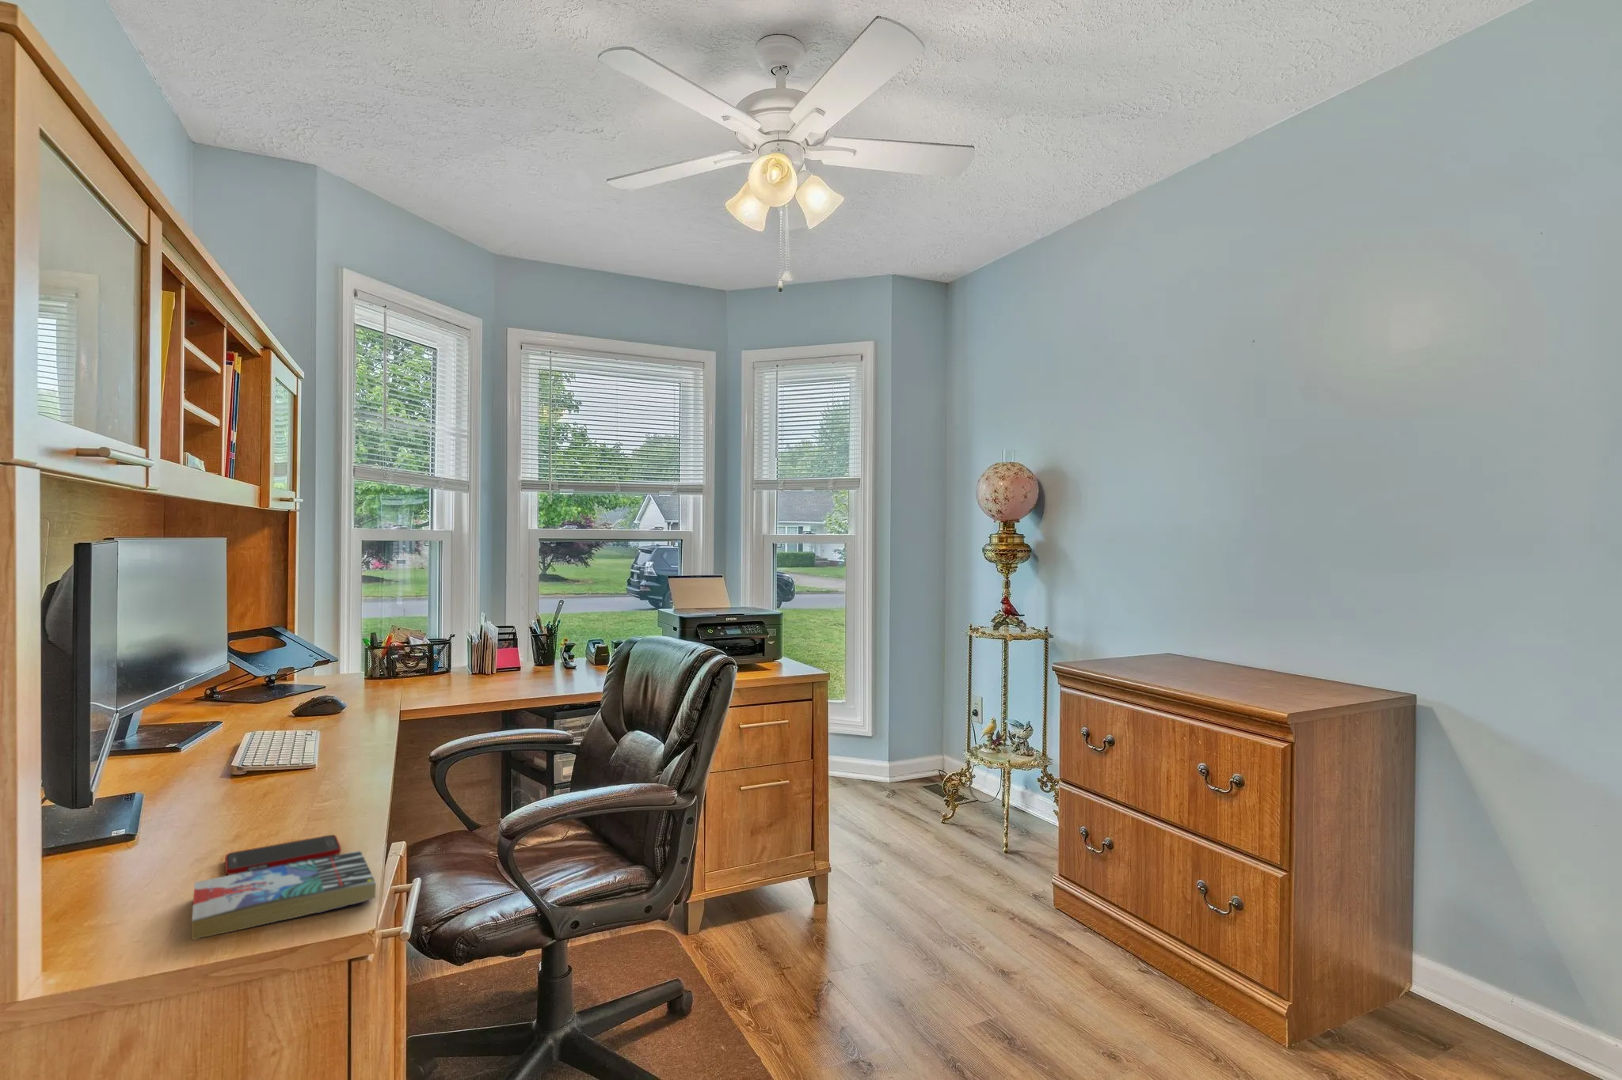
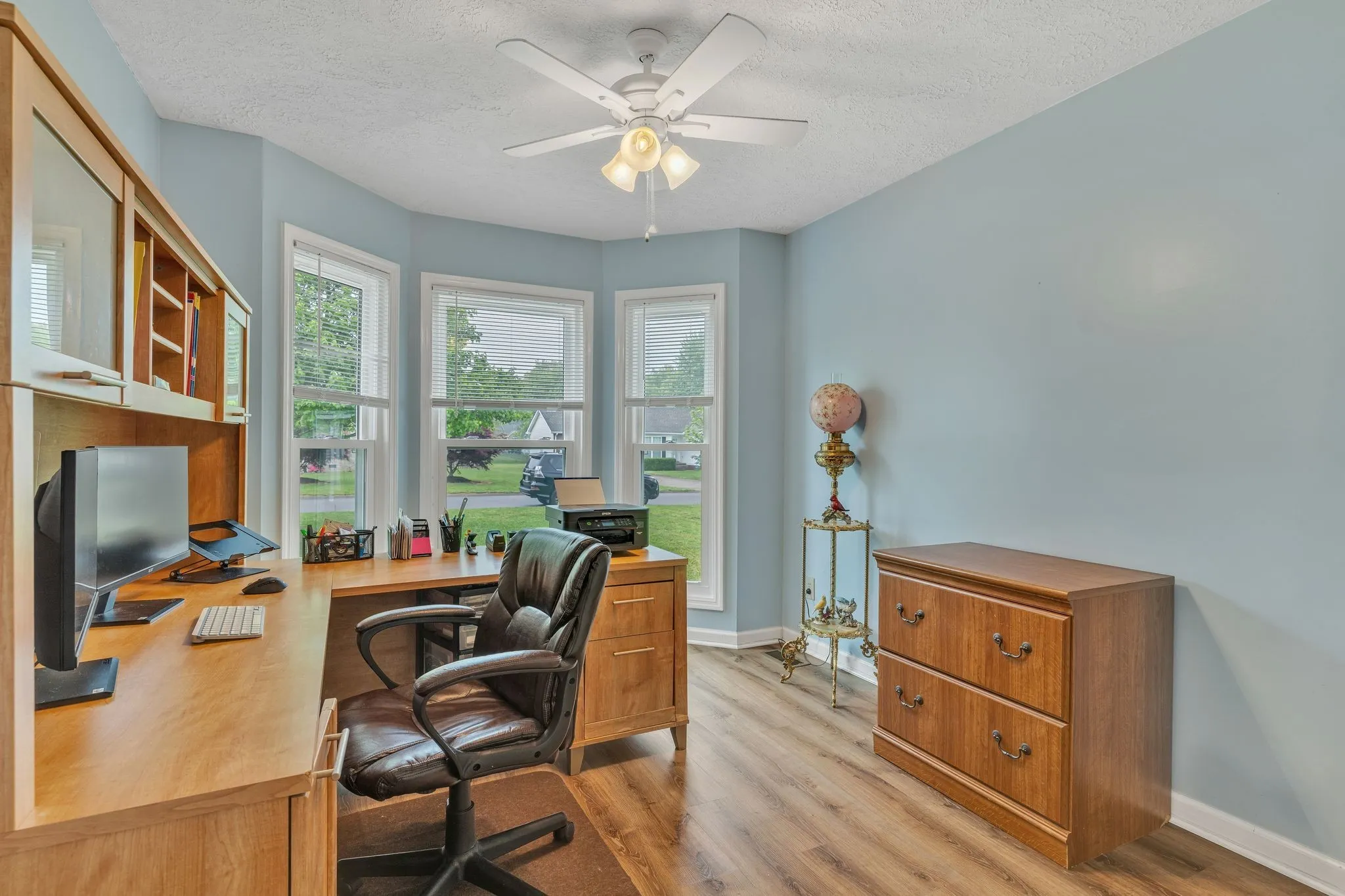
- book [191,850,377,940]
- cell phone [224,834,342,875]
